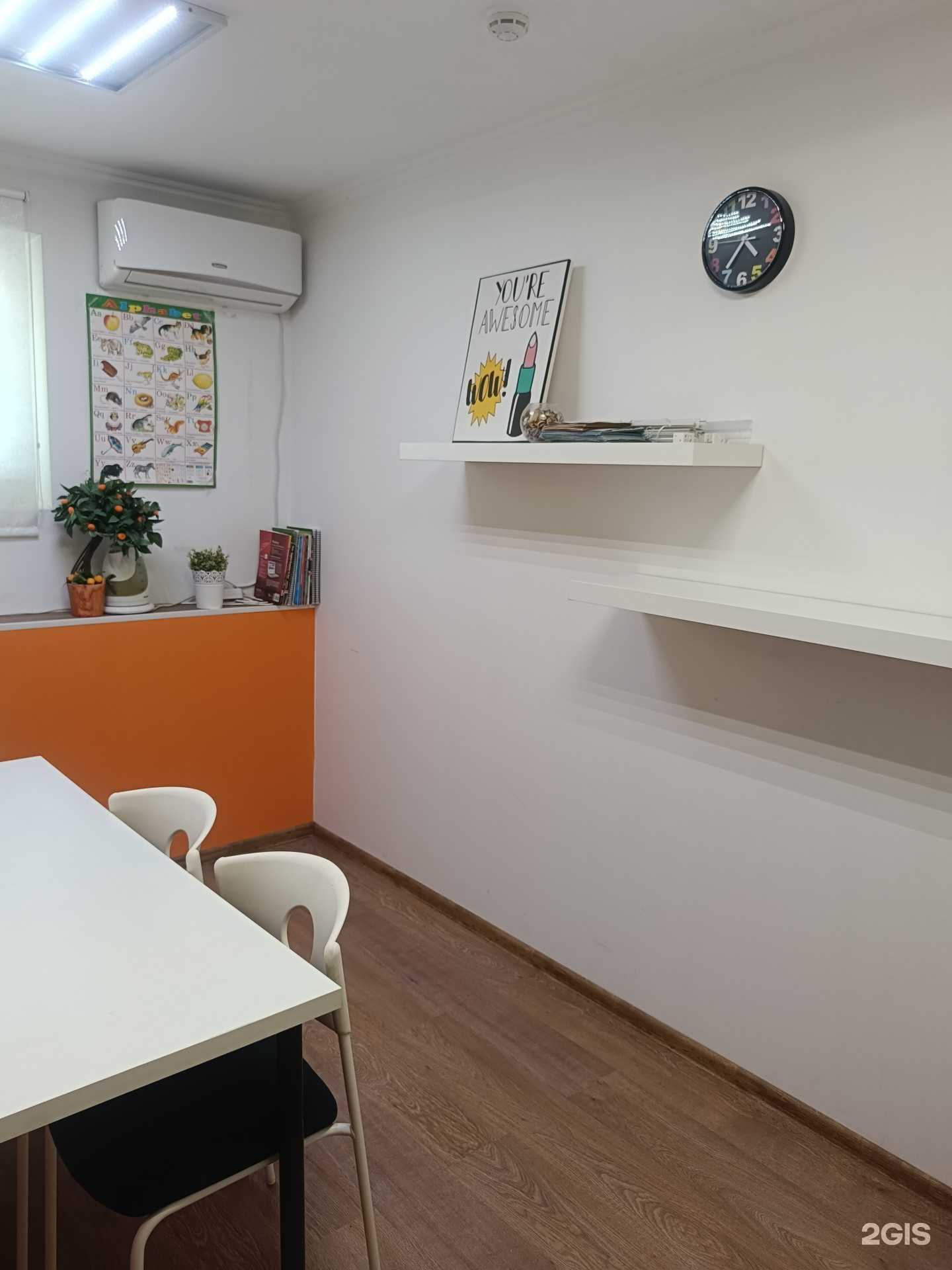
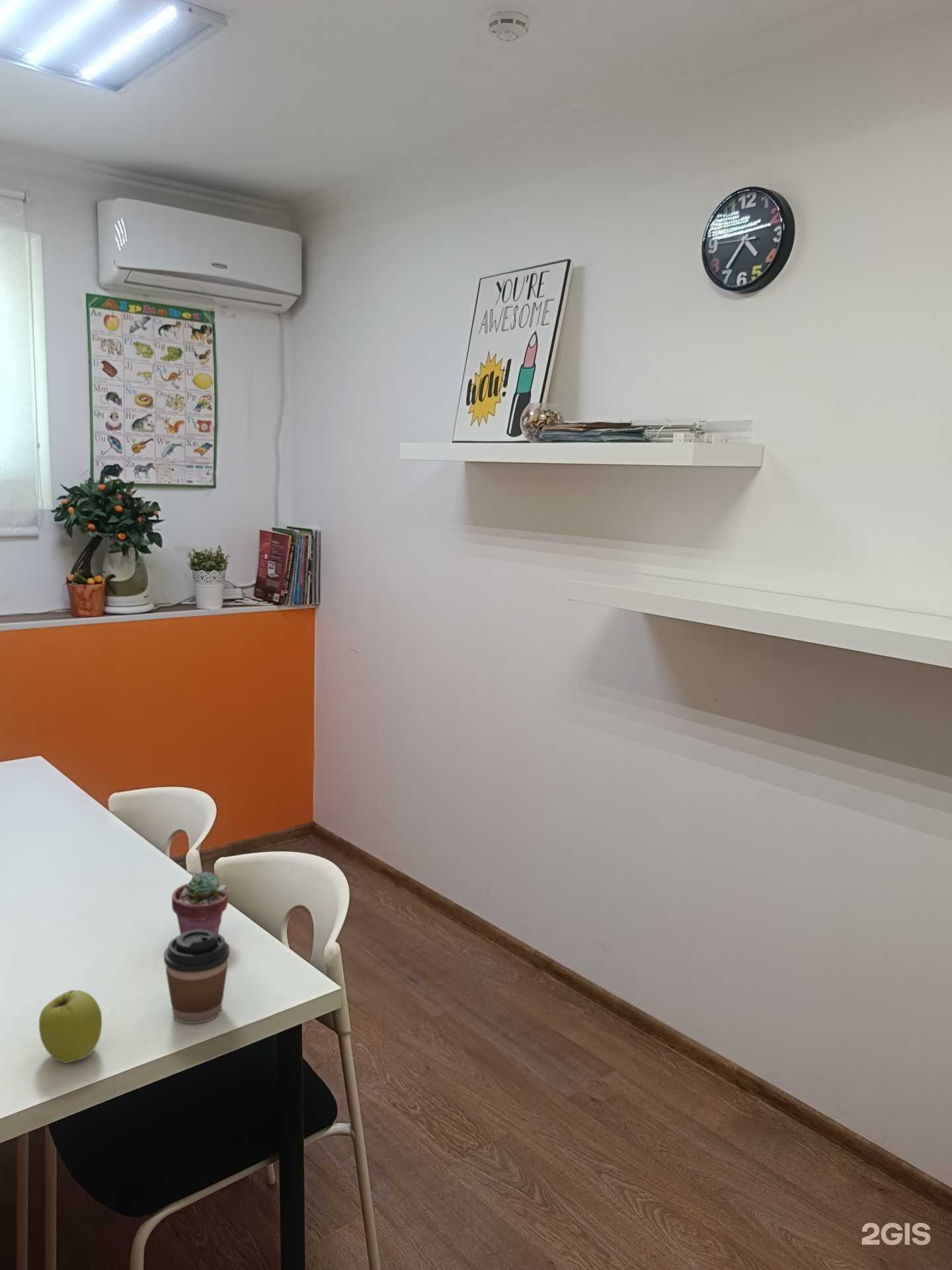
+ potted succulent [171,871,229,934]
+ apple [38,990,102,1064]
+ coffee cup [163,929,231,1024]
